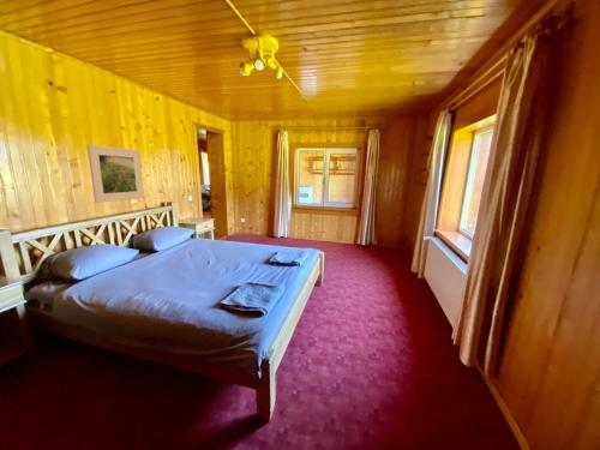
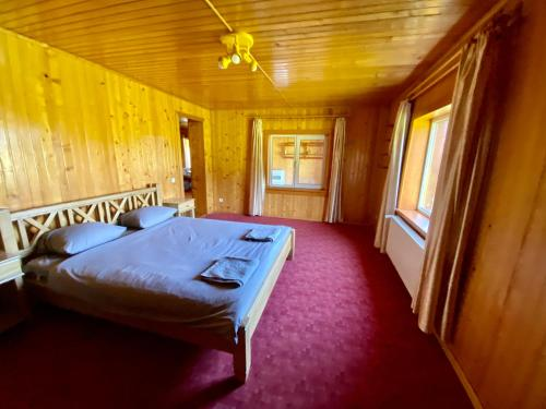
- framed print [86,144,145,204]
